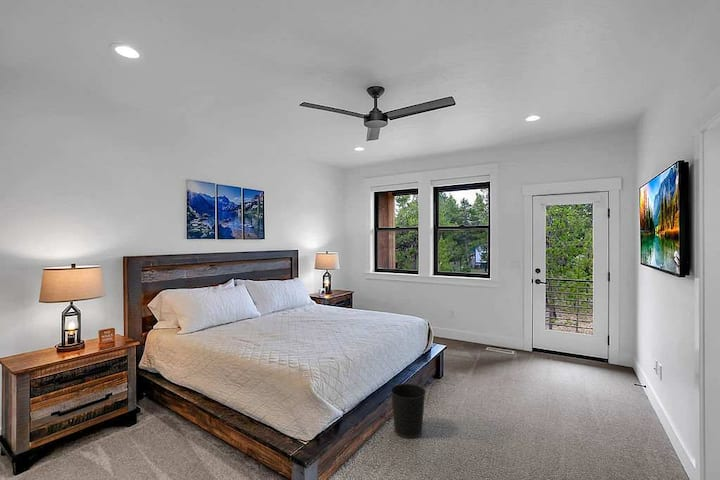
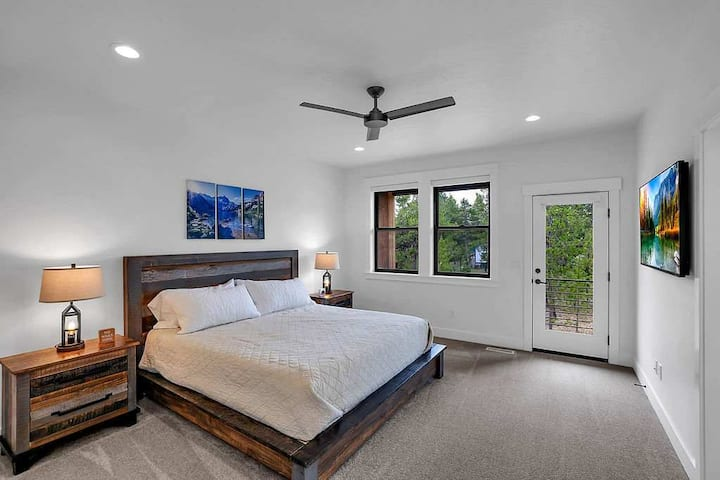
- wastebasket [390,383,427,439]
